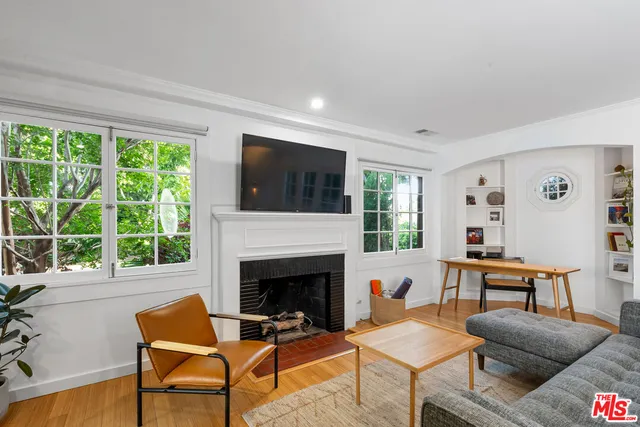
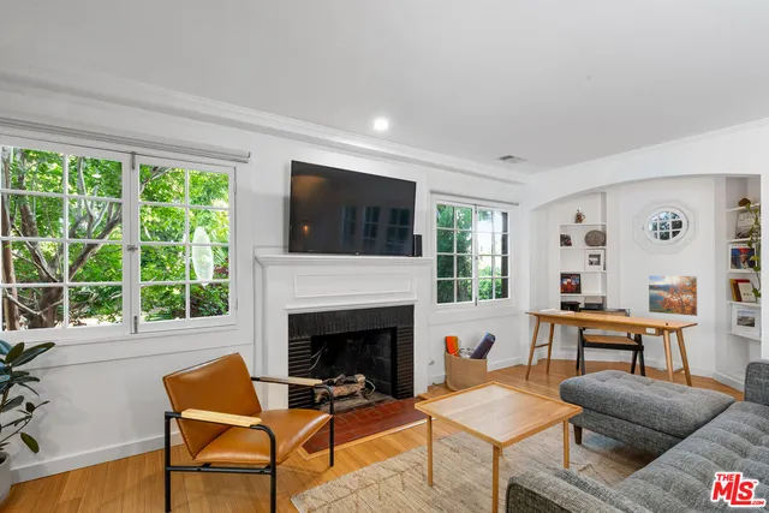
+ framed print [648,274,699,317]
